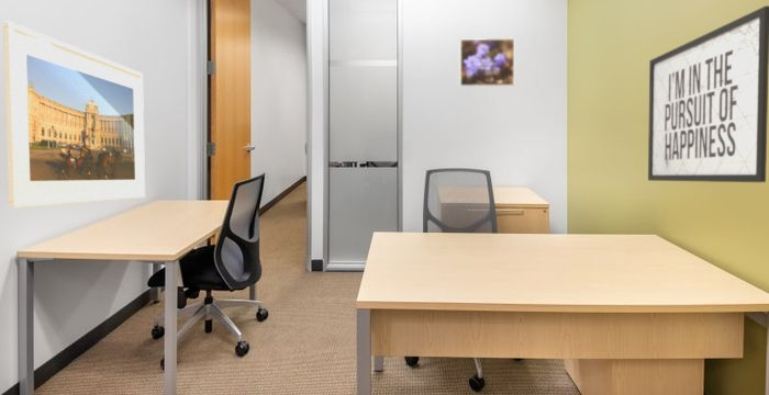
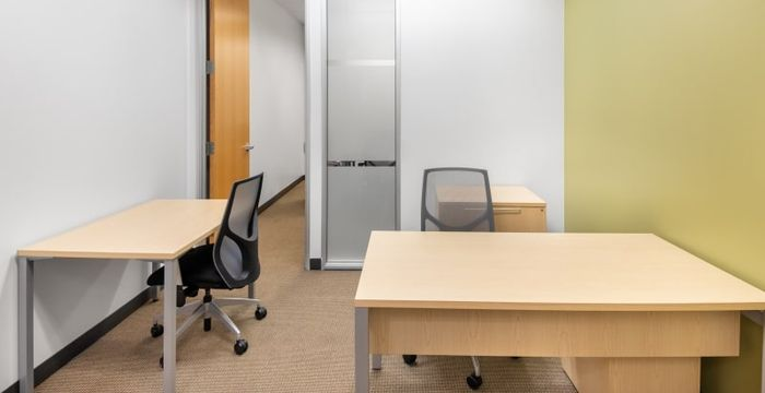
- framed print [2,20,146,210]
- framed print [458,37,515,88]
- mirror [647,4,769,183]
